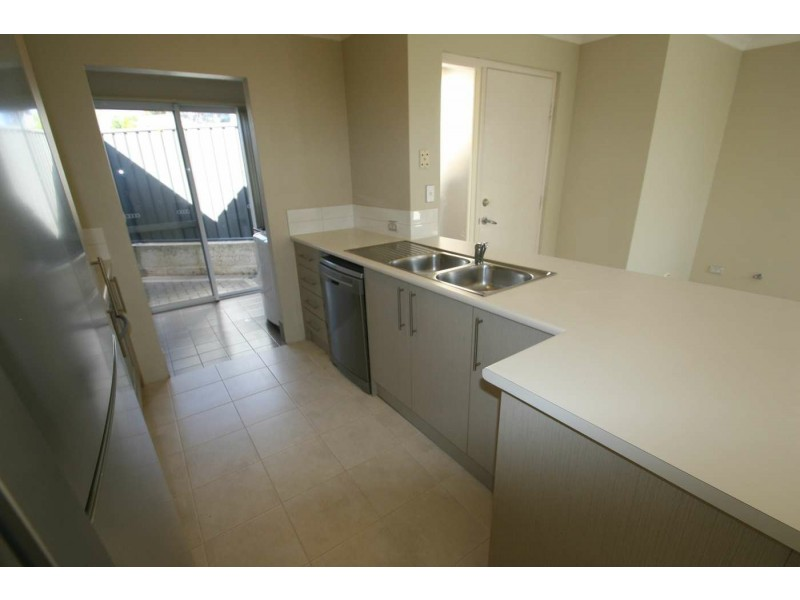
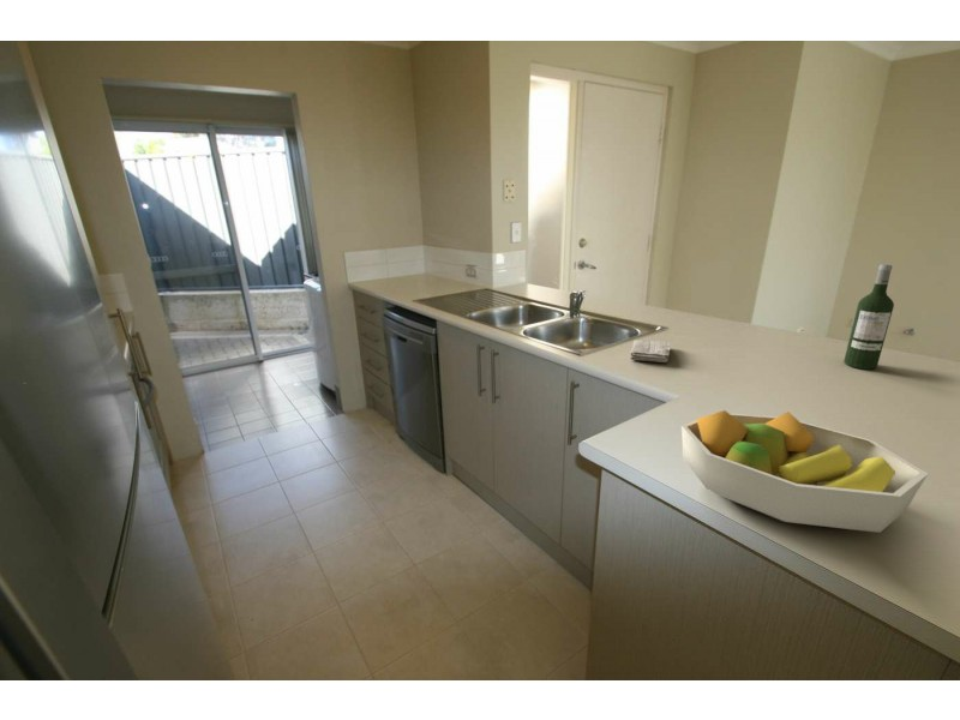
+ wine bottle [842,263,895,371]
+ fruit bowl [680,409,929,534]
+ washcloth [629,340,671,364]
